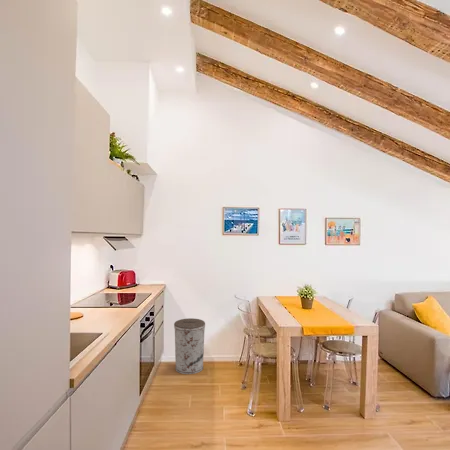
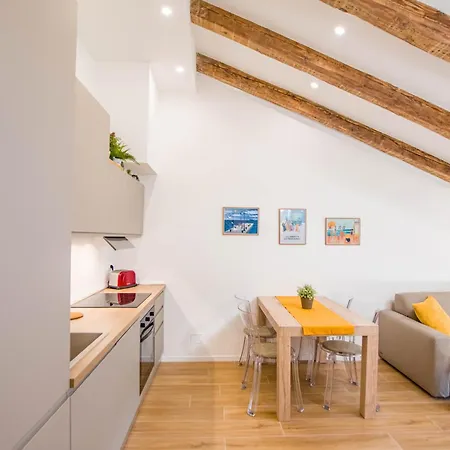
- trash can [173,317,206,375]
